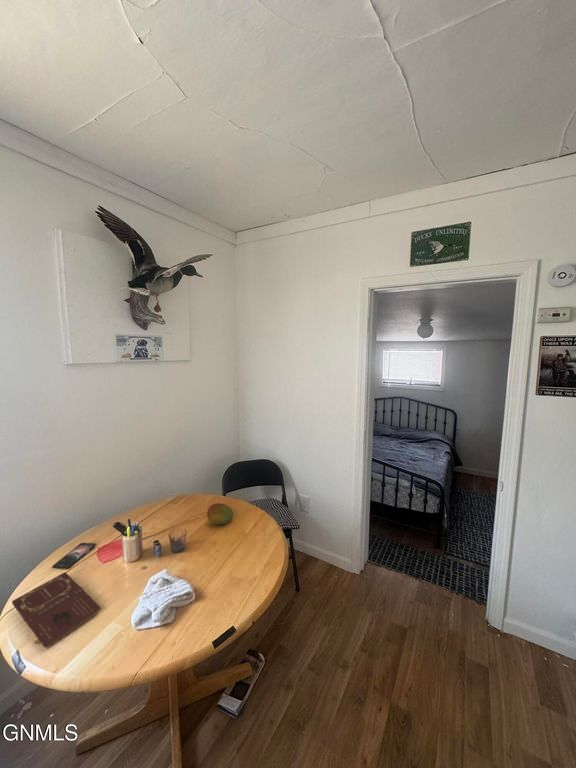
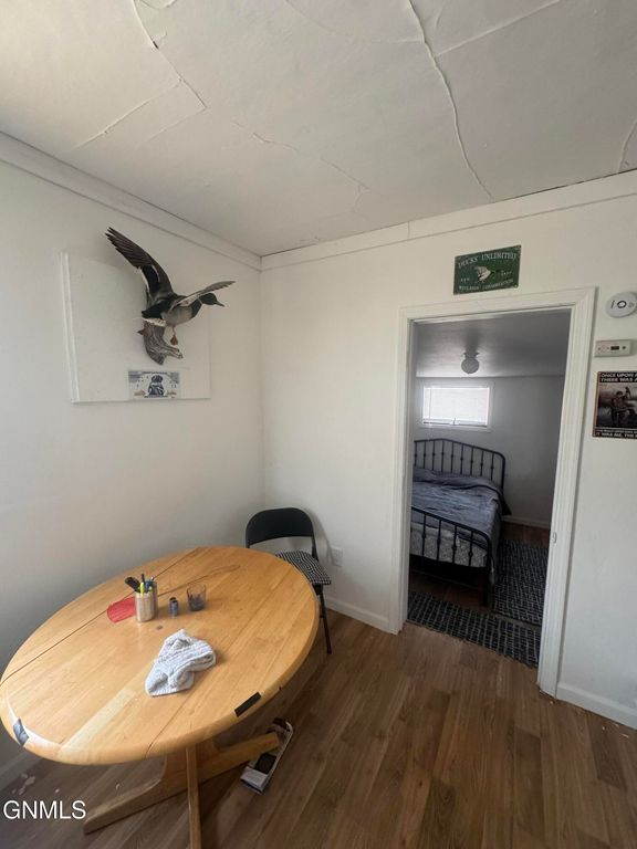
- fruit [206,502,234,526]
- smartphone [51,542,97,570]
- book [11,571,102,649]
